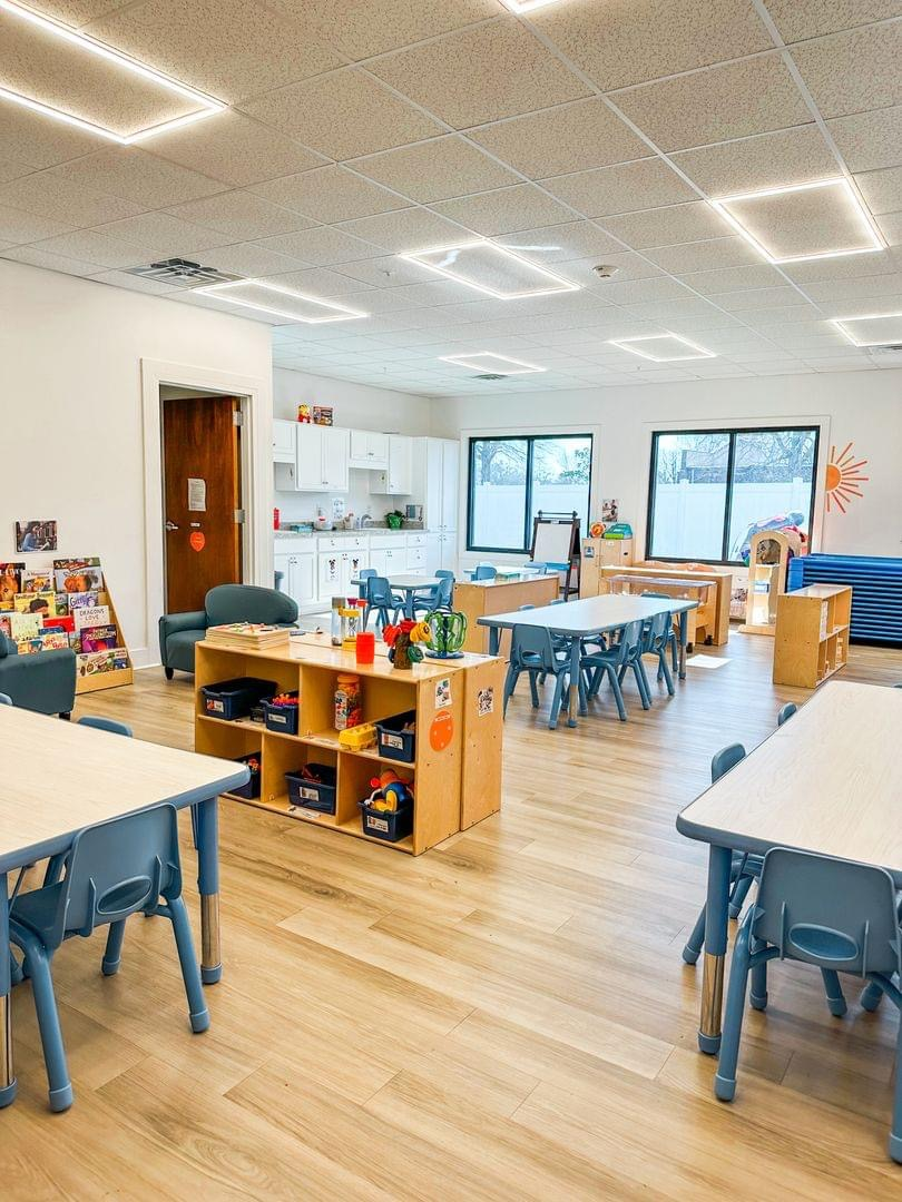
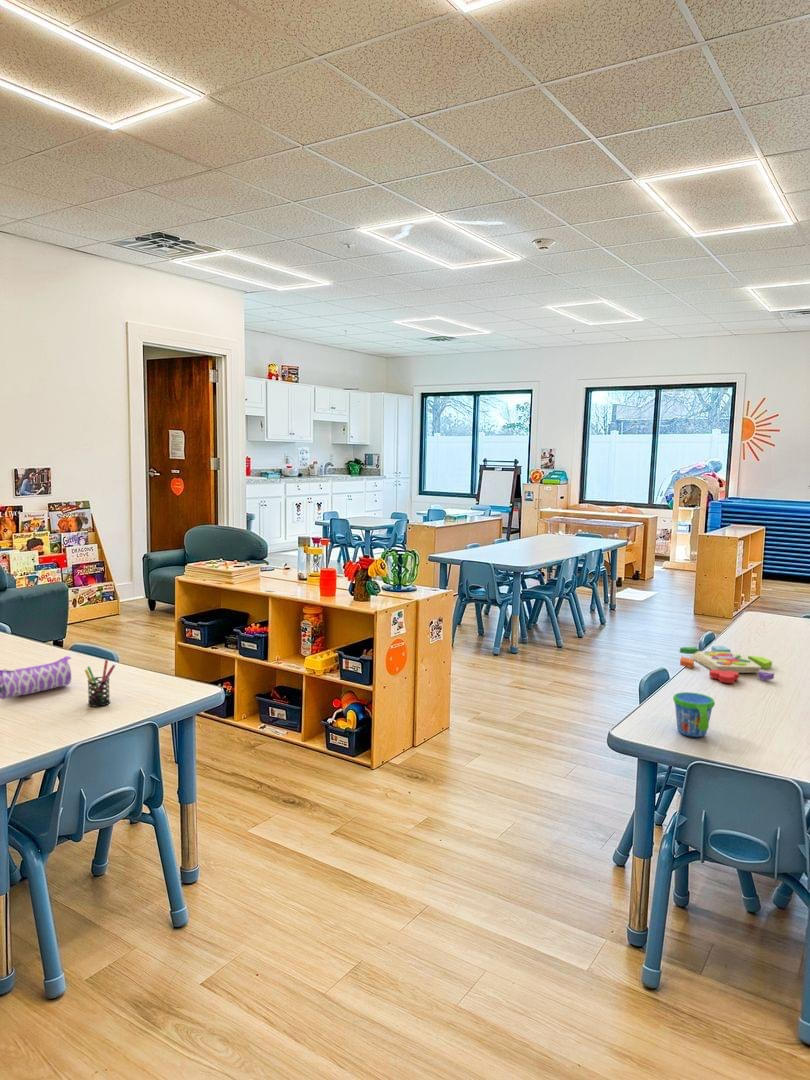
+ snack cup [672,691,716,738]
+ pencil case [0,655,72,700]
+ pattern blocks set [679,645,775,684]
+ pen holder [84,659,116,708]
